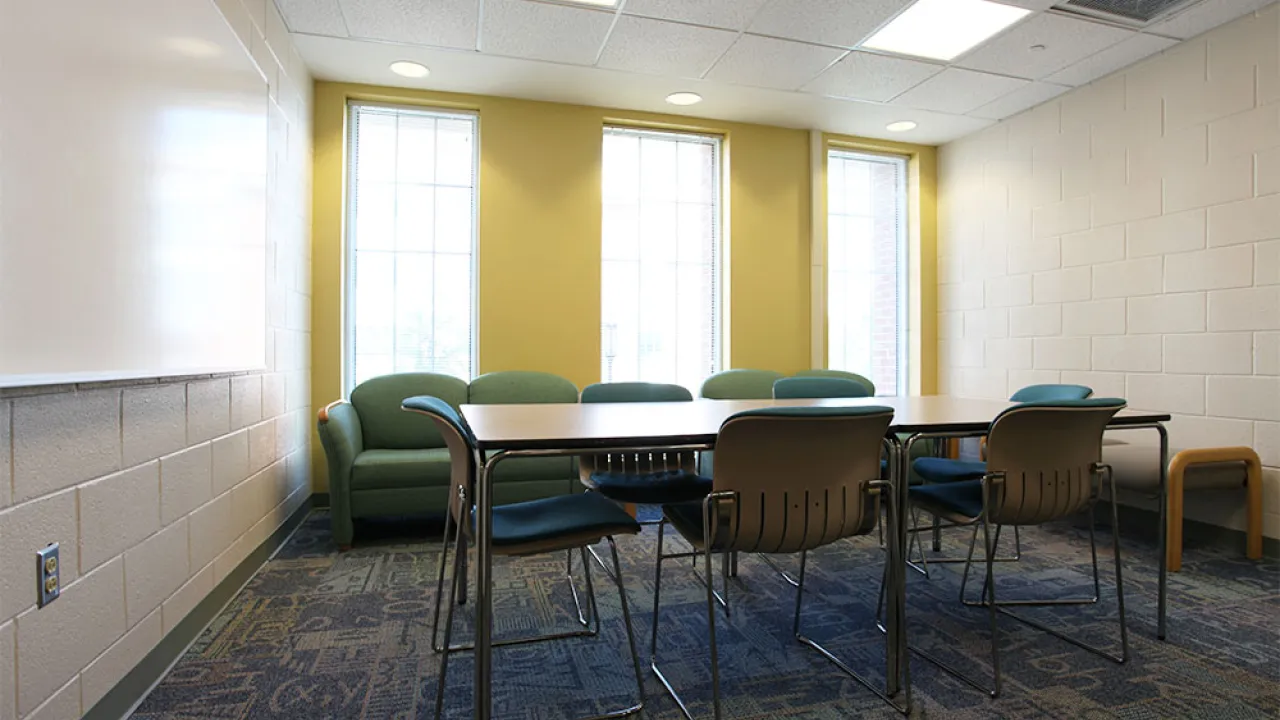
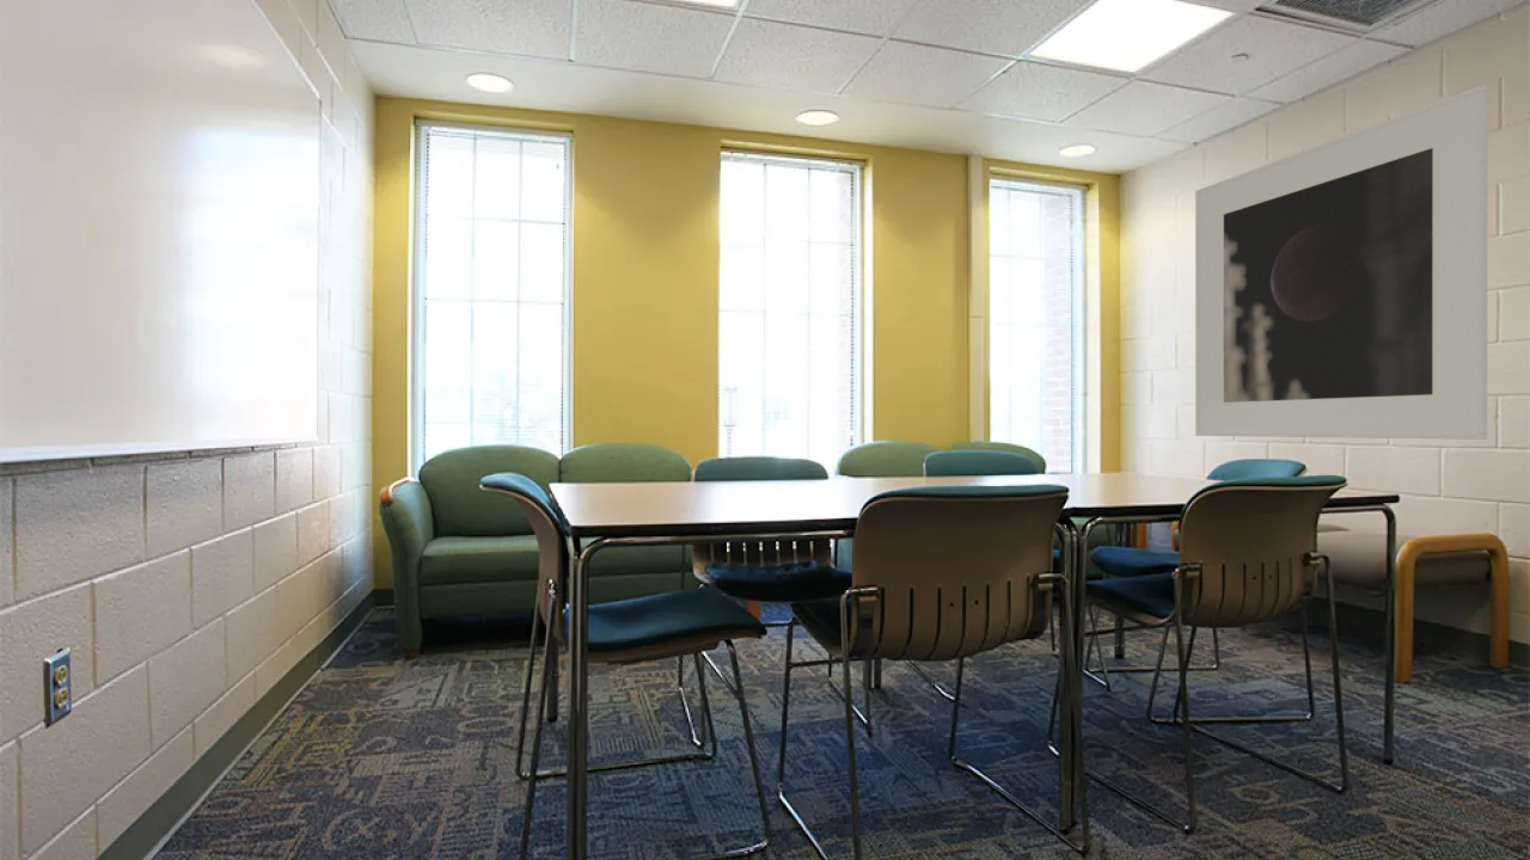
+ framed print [1194,84,1488,441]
